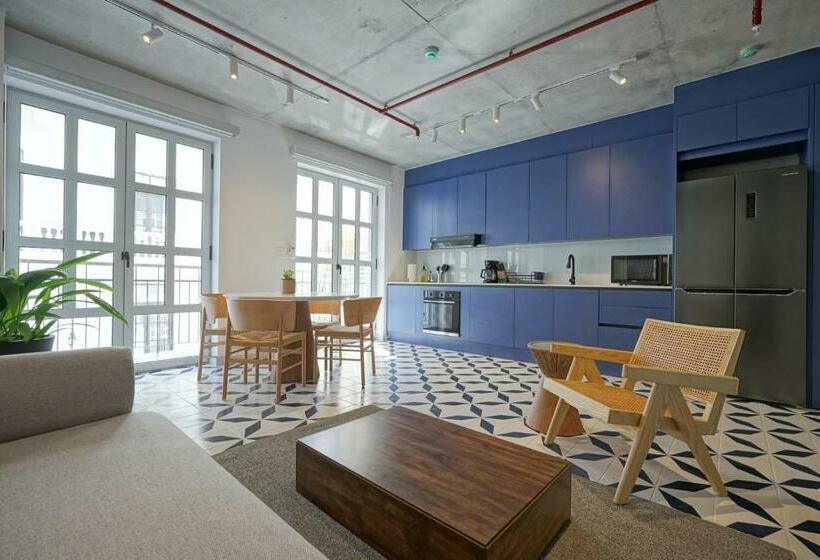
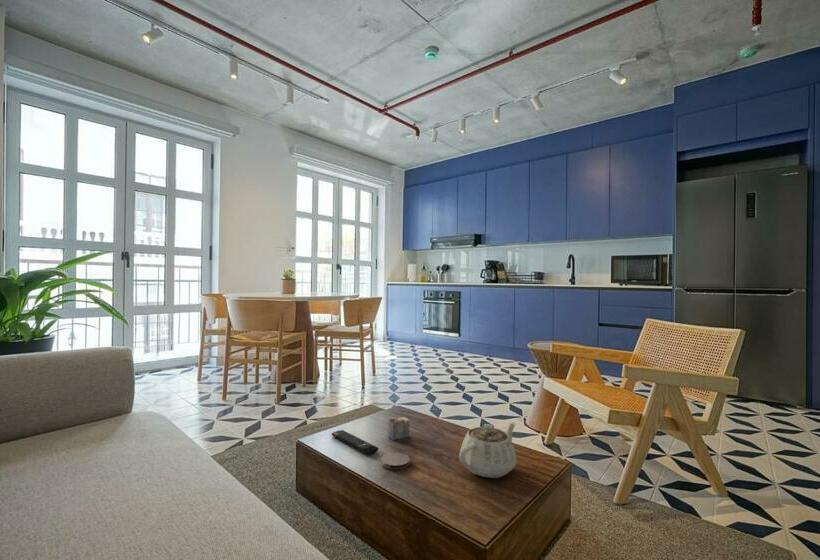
+ architectural model [387,408,410,441]
+ teapot [458,422,517,479]
+ coaster [380,452,411,470]
+ remote control [331,429,379,455]
